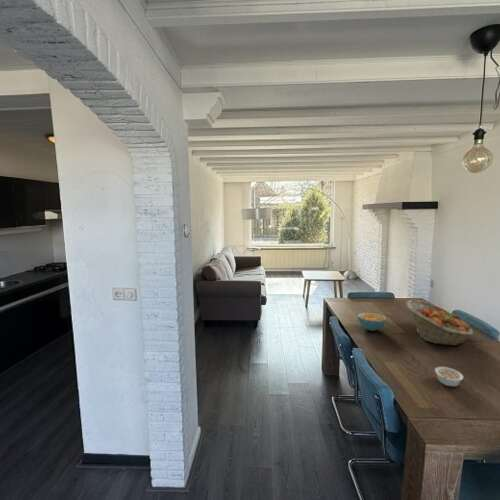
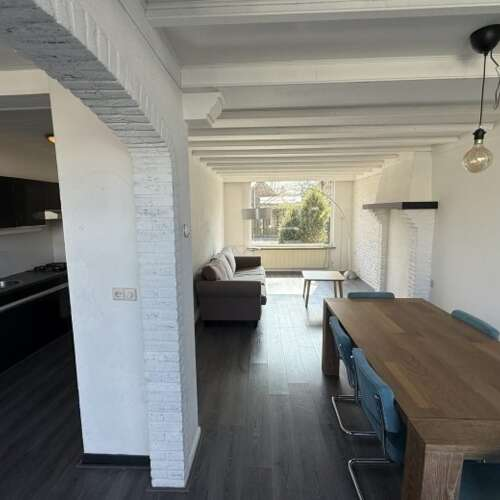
- legume [434,366,464,388]
- cereal bowl [357,312,388,332]
- fruit basket [405,299,474,346]
